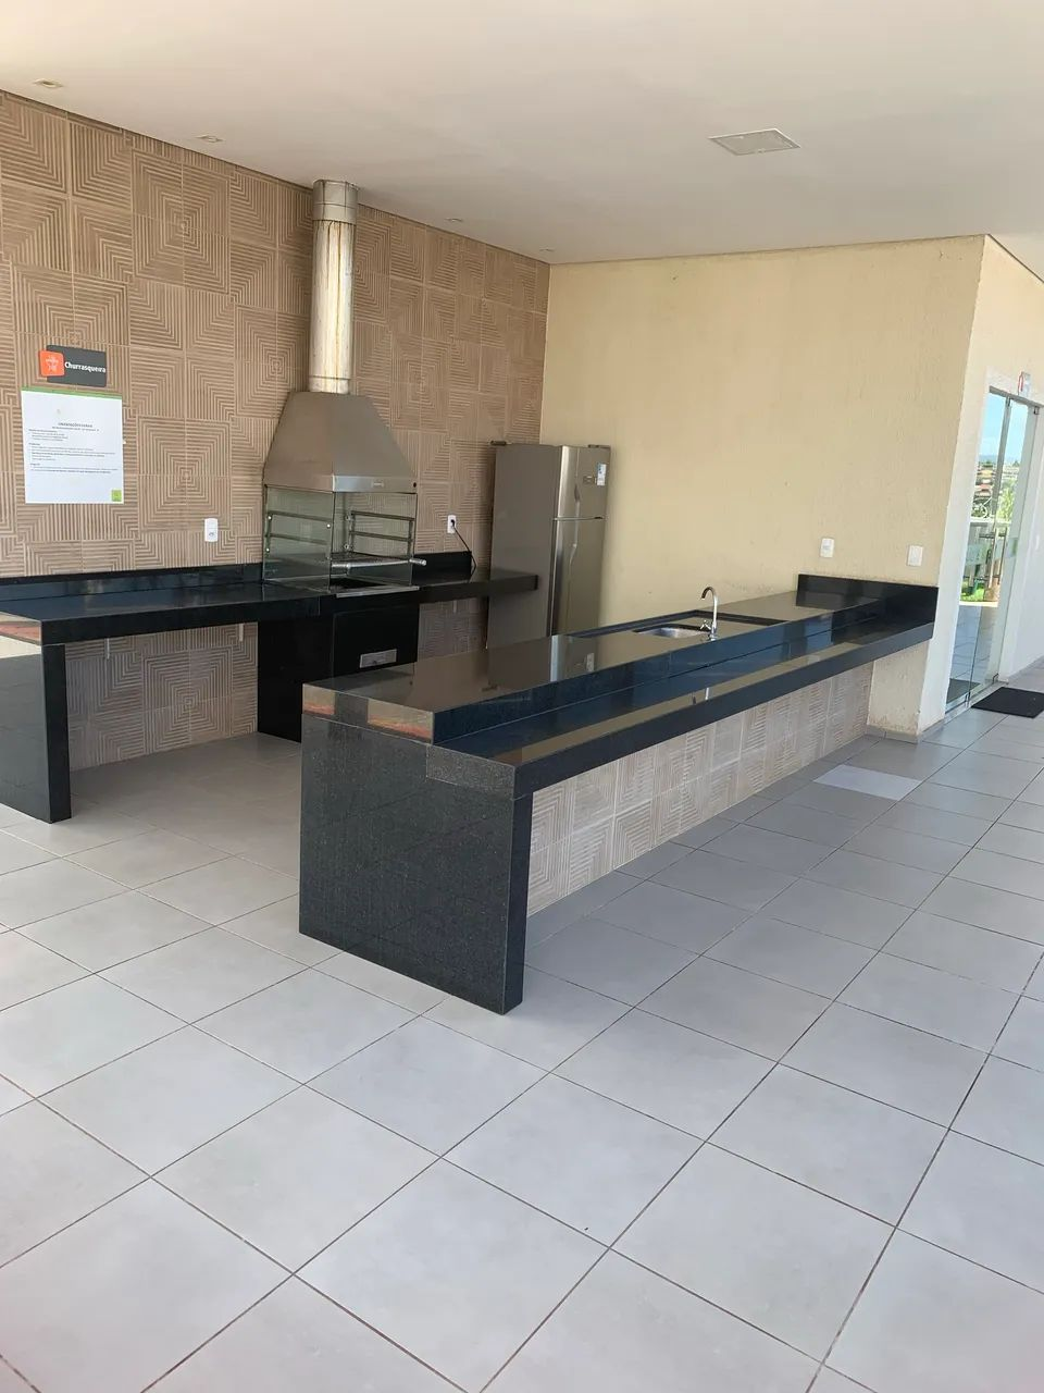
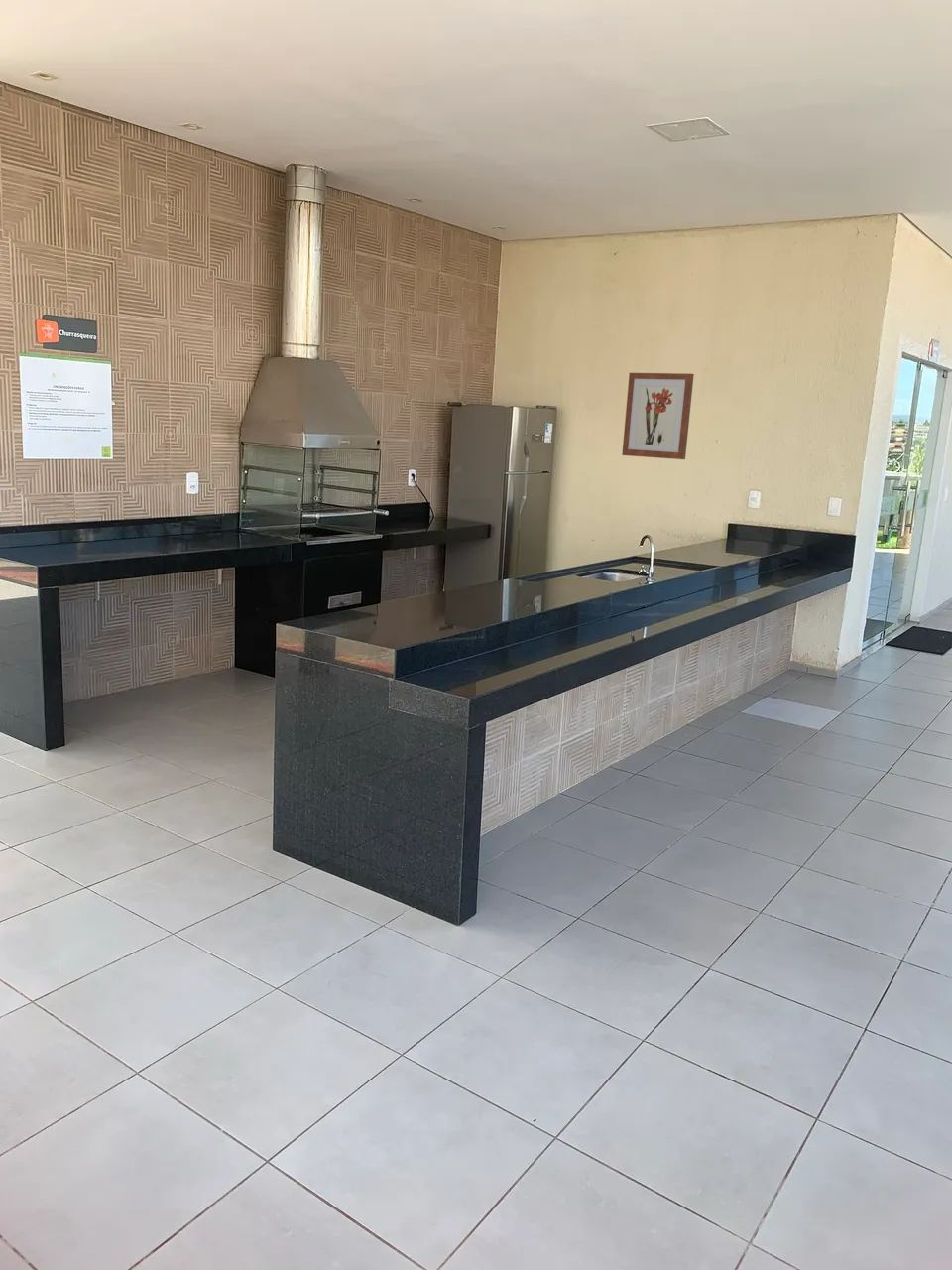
+ wall art [621,372,695,460]
